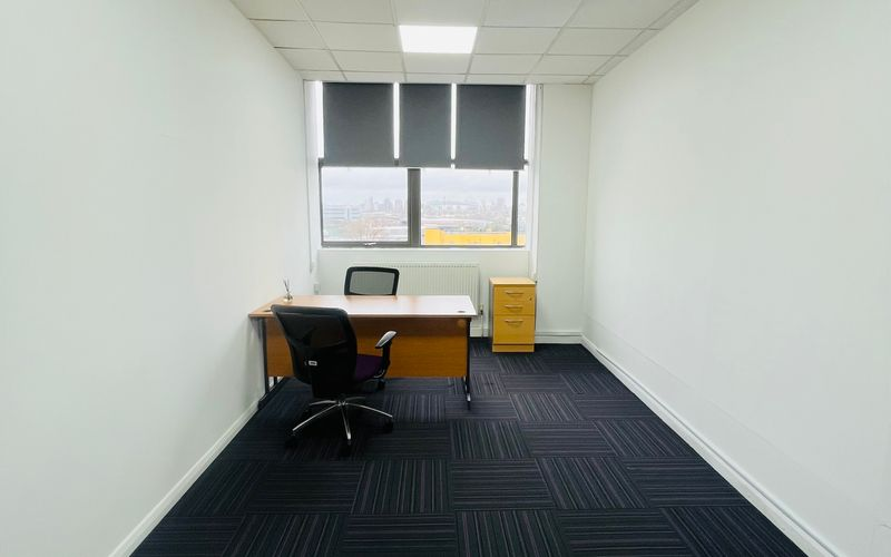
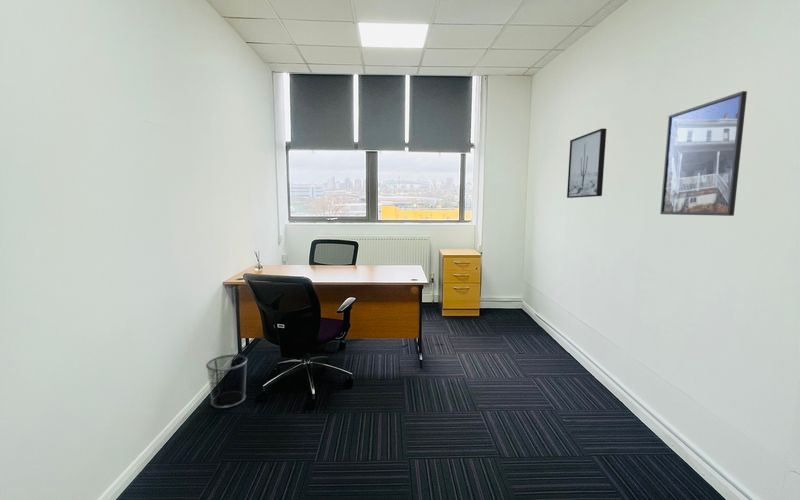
+ waste bin [205,354,249,409]
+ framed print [659,90,748,217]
+ wall art [566,128,607,199]
